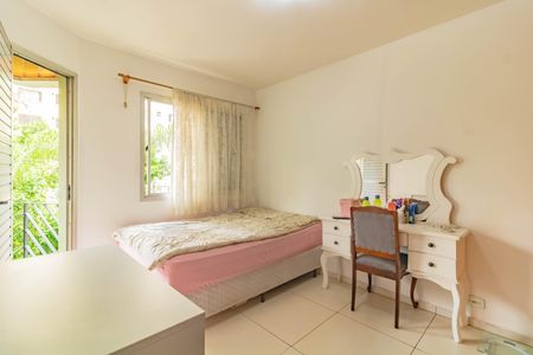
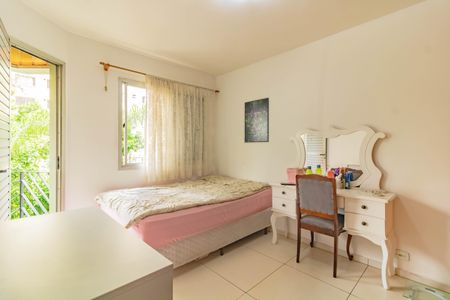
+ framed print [244,97,270,144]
